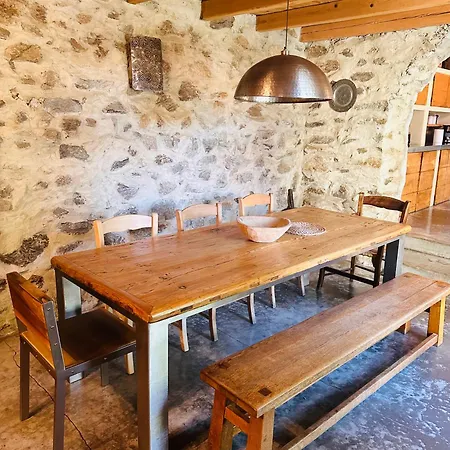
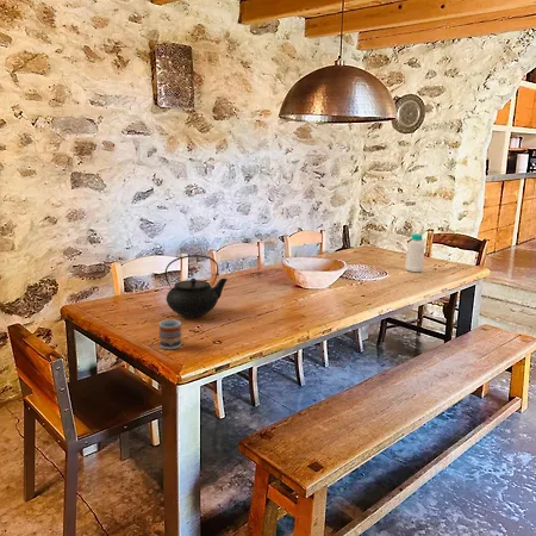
+ cup [157,318,182,350]
+ bottle [404,232,425,273]
+ teapot [164,254,229,318]
